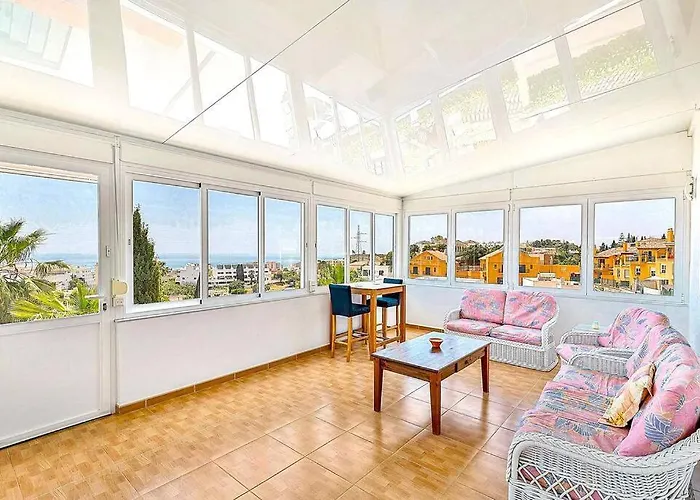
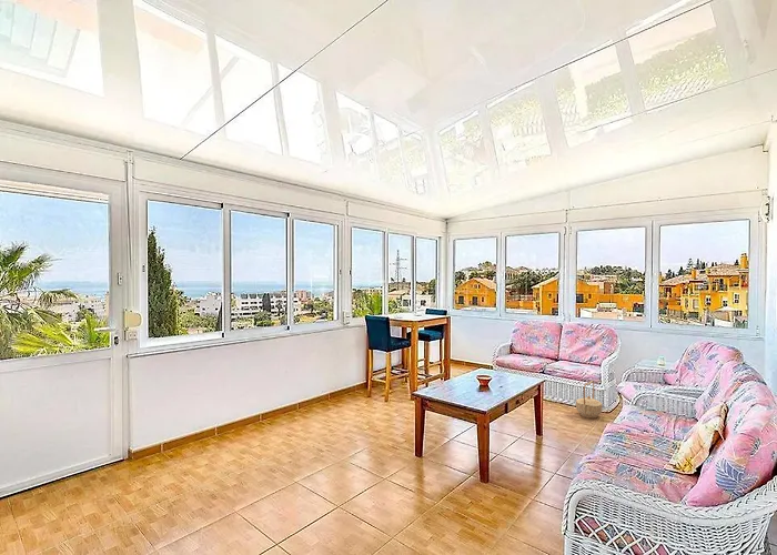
+ basket [575,380,603,420]
